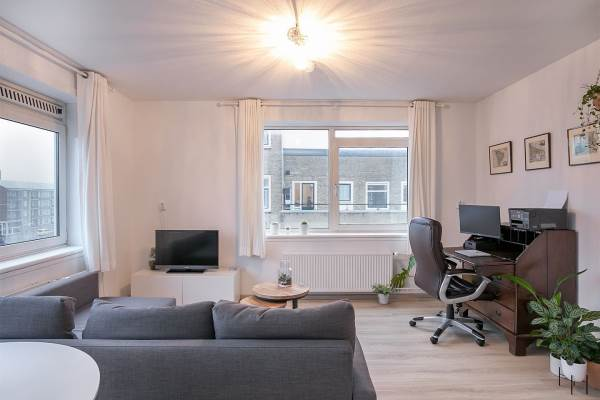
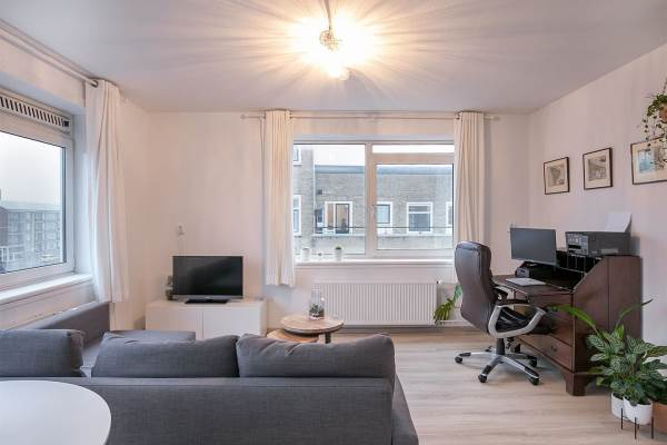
- potted plant [370,282,392,305]
